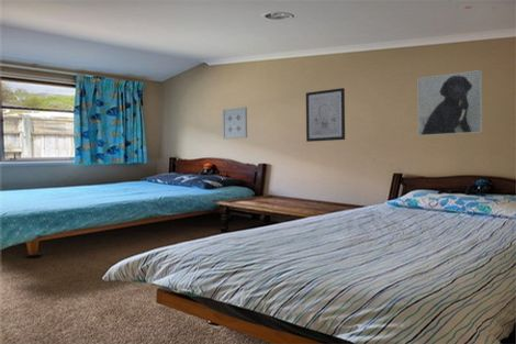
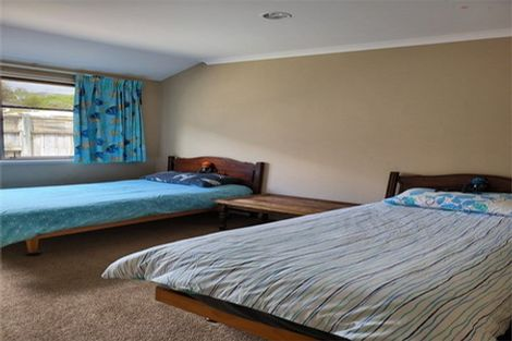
- wall art [305,87,346,143]
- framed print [416,69,483,136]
- wall art [222,106,248,141]
